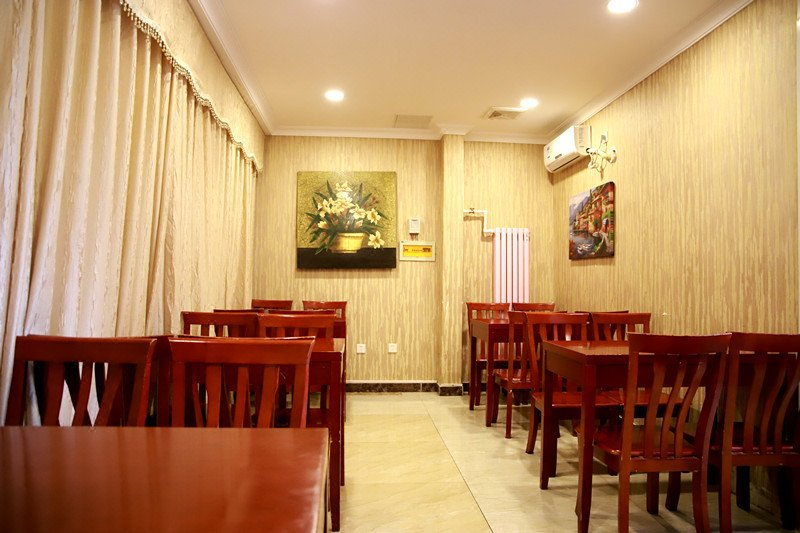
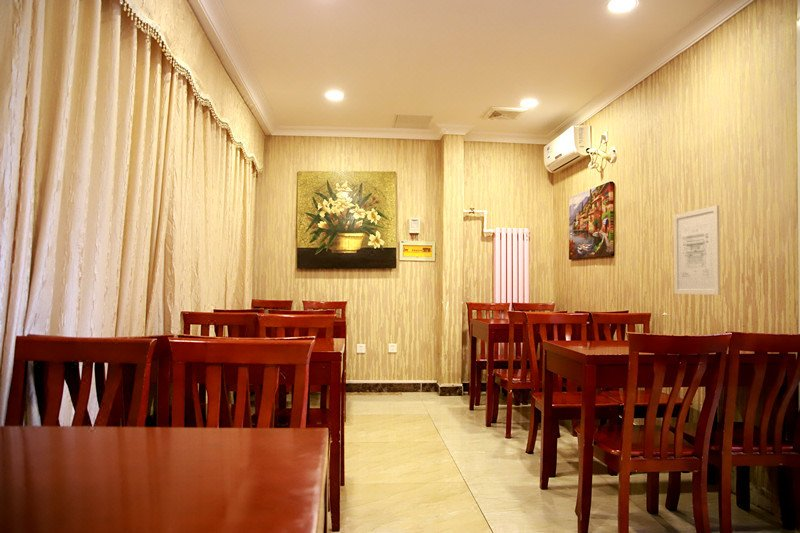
+ wall art [673,204,721,296]
